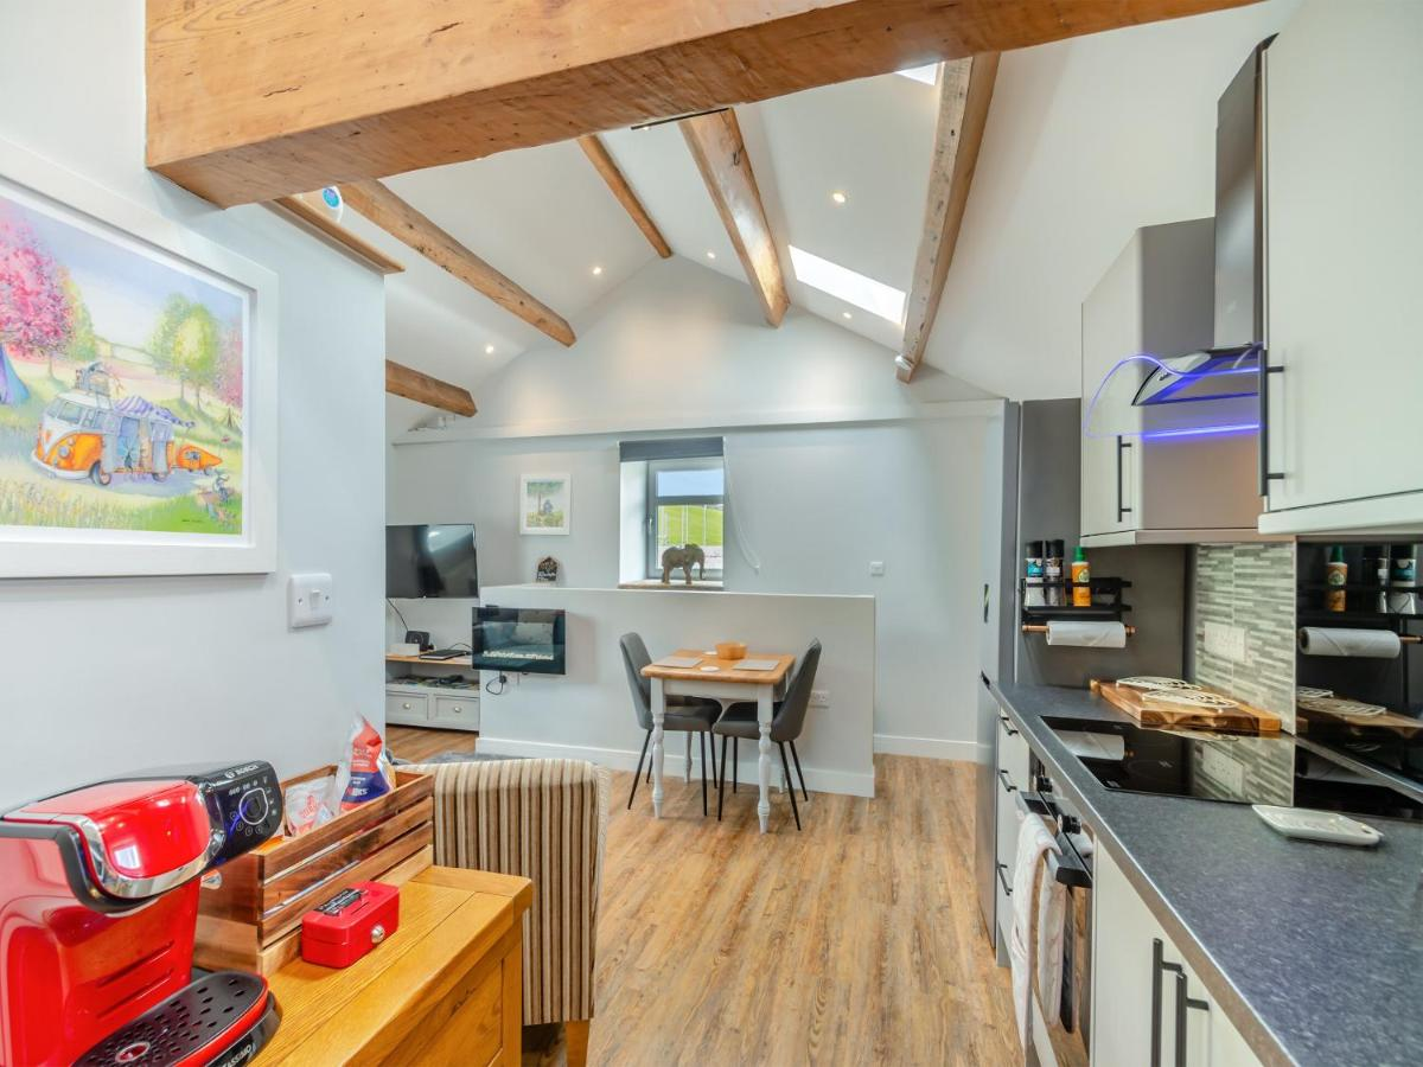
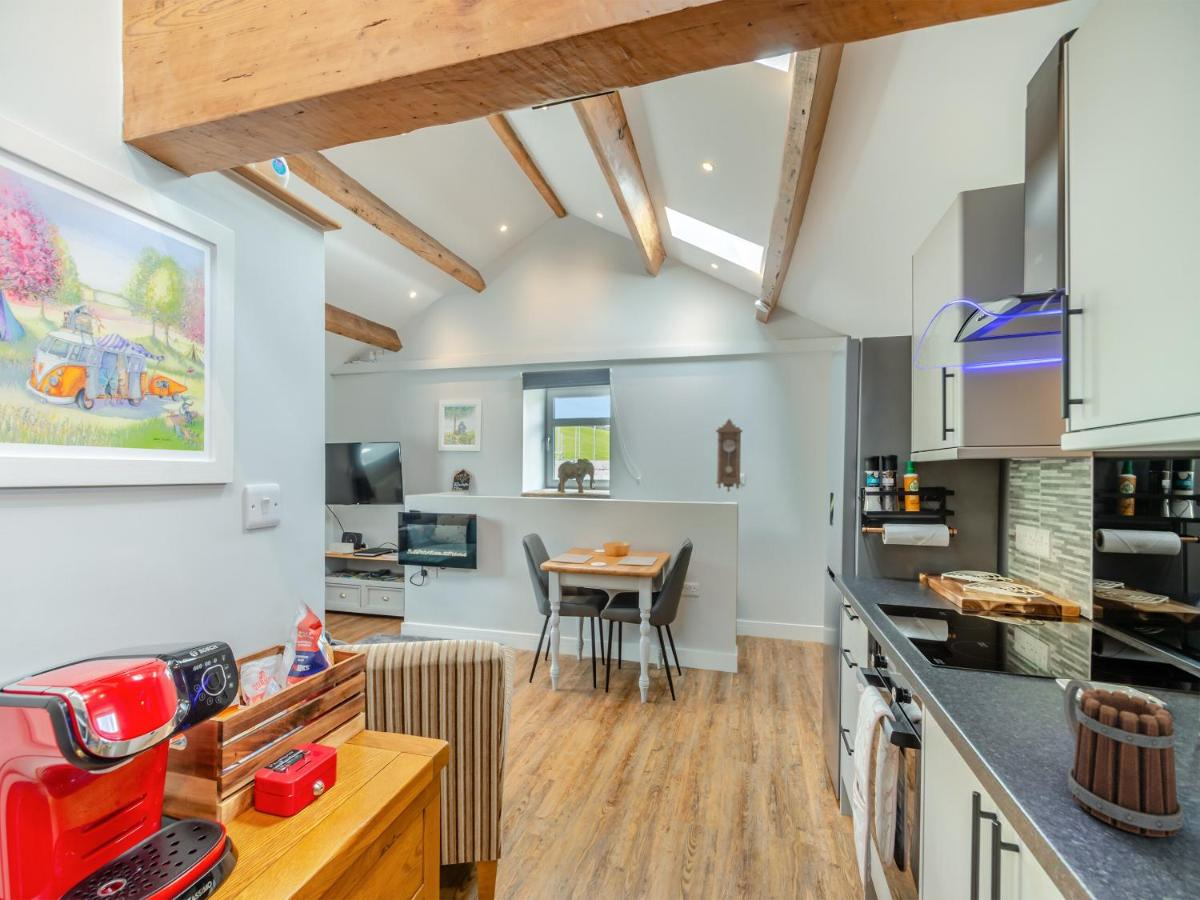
+ mug [1063,678,1184,838]
+ pendulum clock [715,418,744,493]
